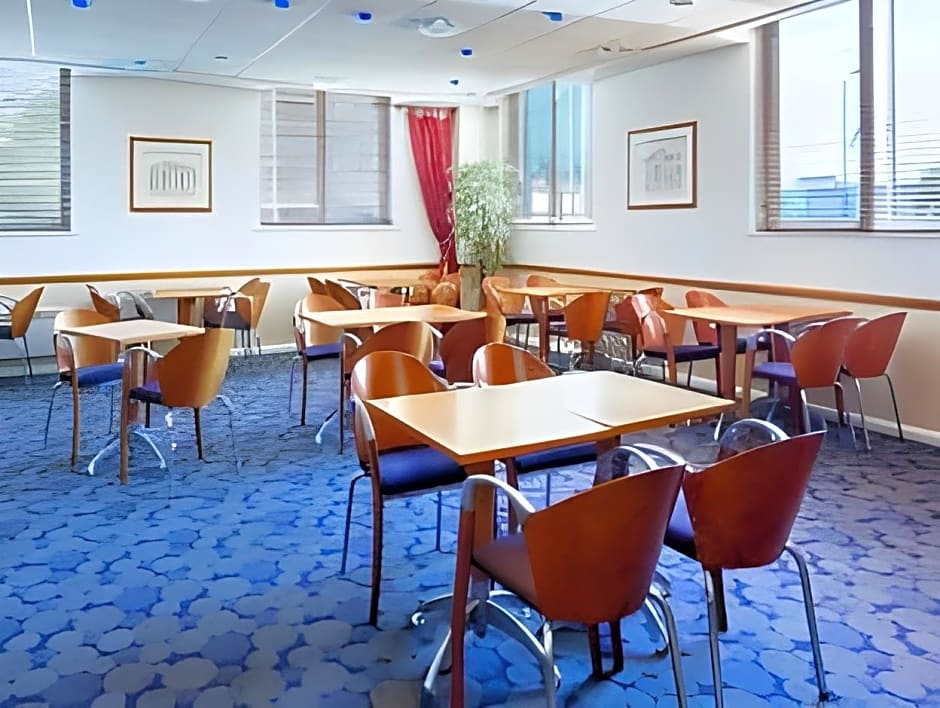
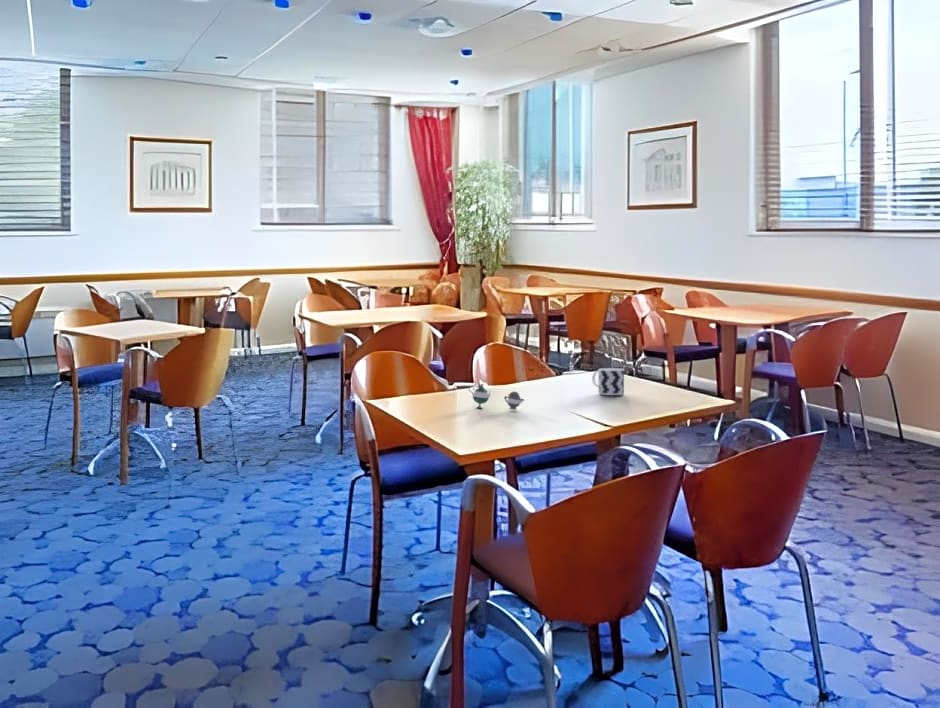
+ cup [591,367,625,396]
+ teapot [468,383,526,411]
